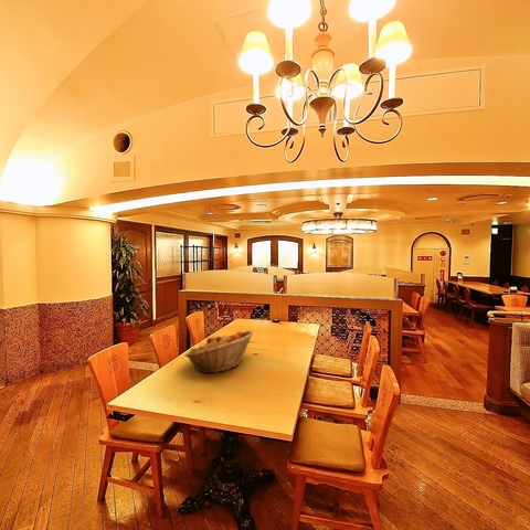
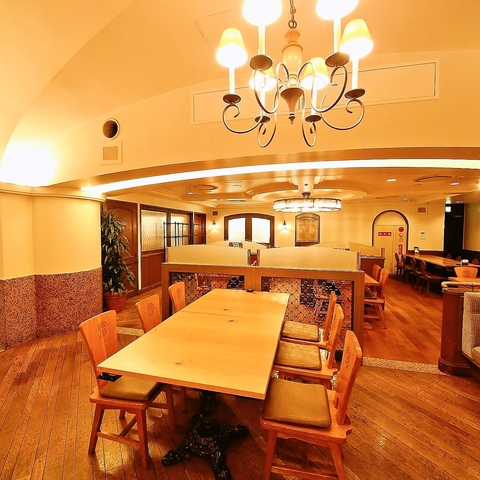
- fruit basket [183,330,254,374]
